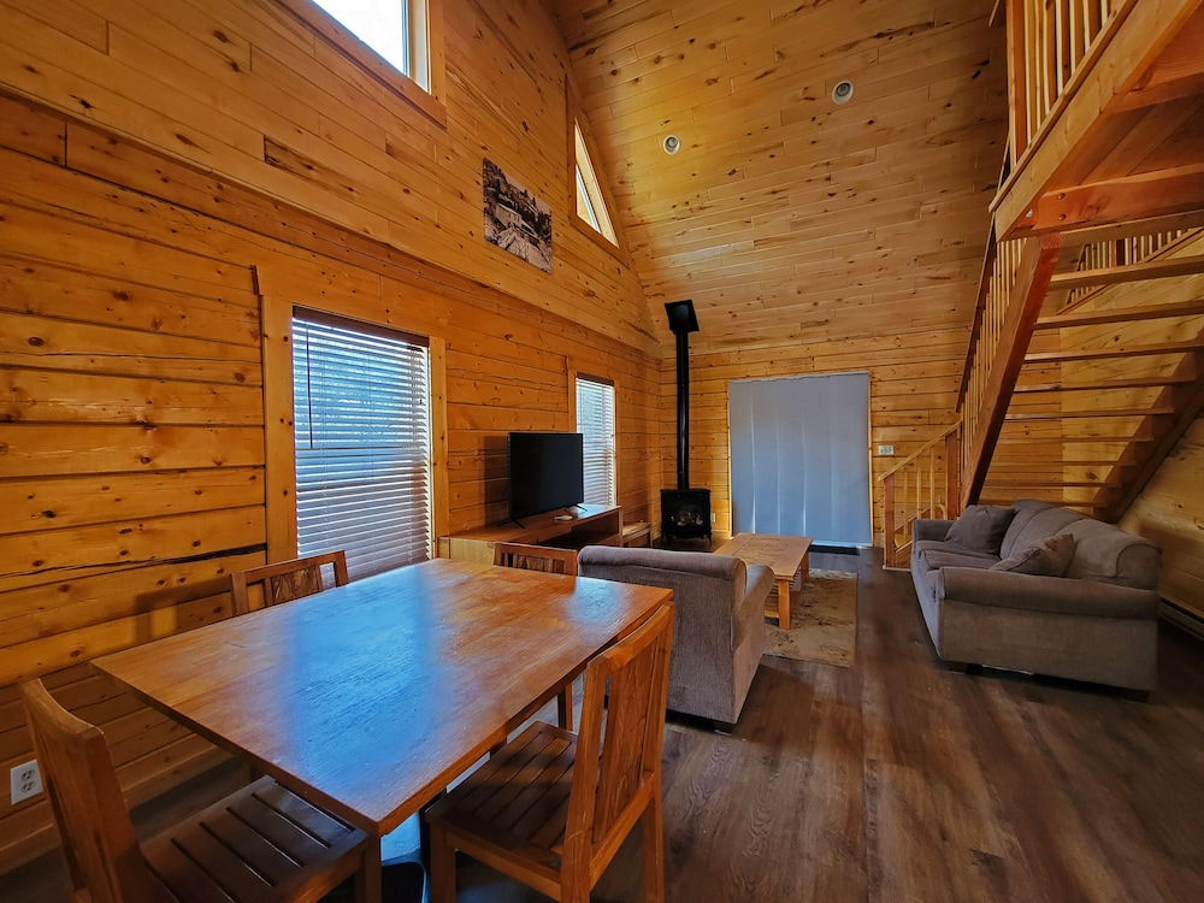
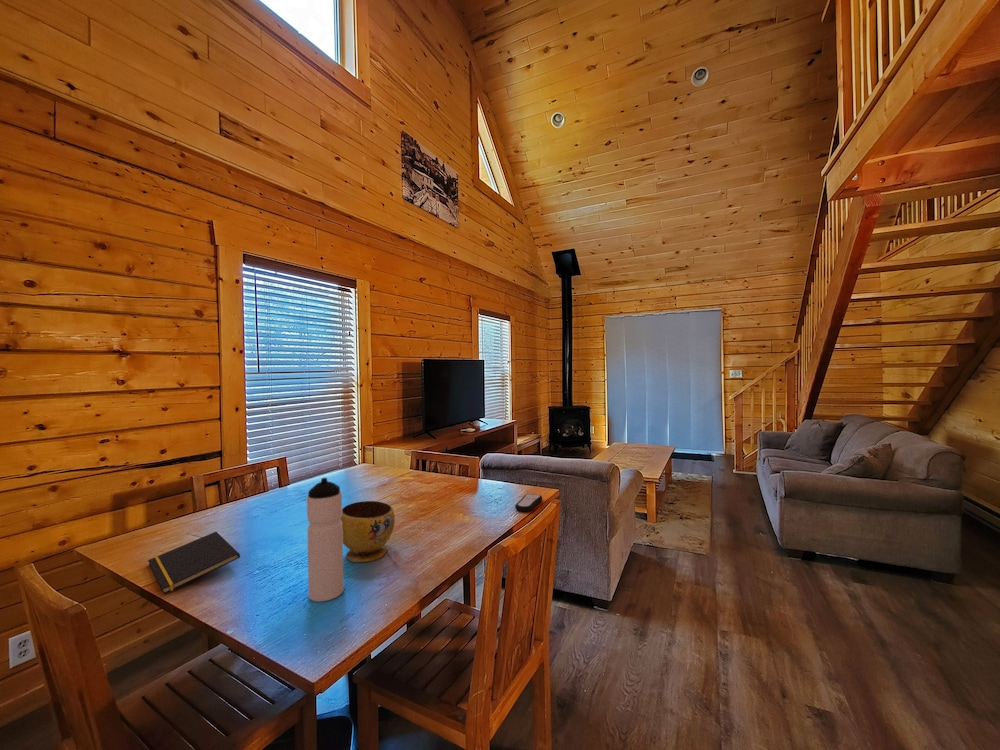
+ water bottle [306,477,345,603]
+ notepad [147,531,241,595]
+ bowl [340,500,396,564]
+ remote control [514,493,543,513]
